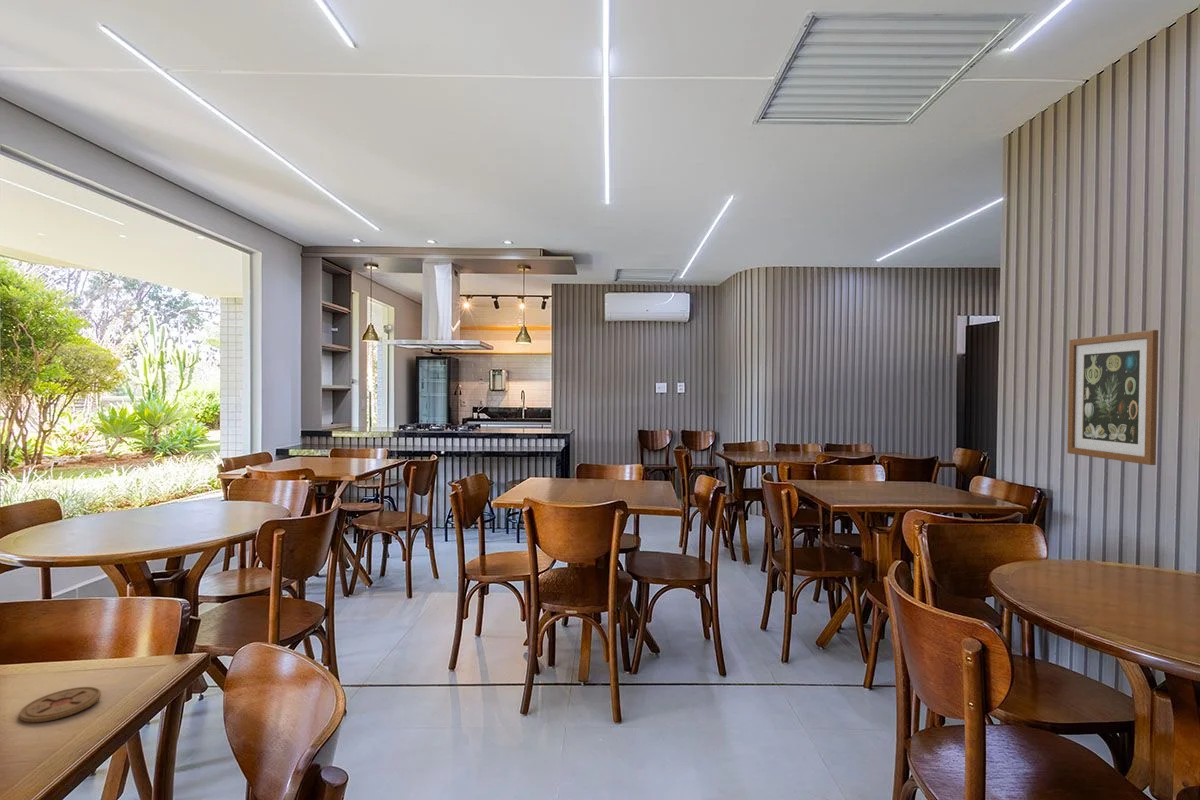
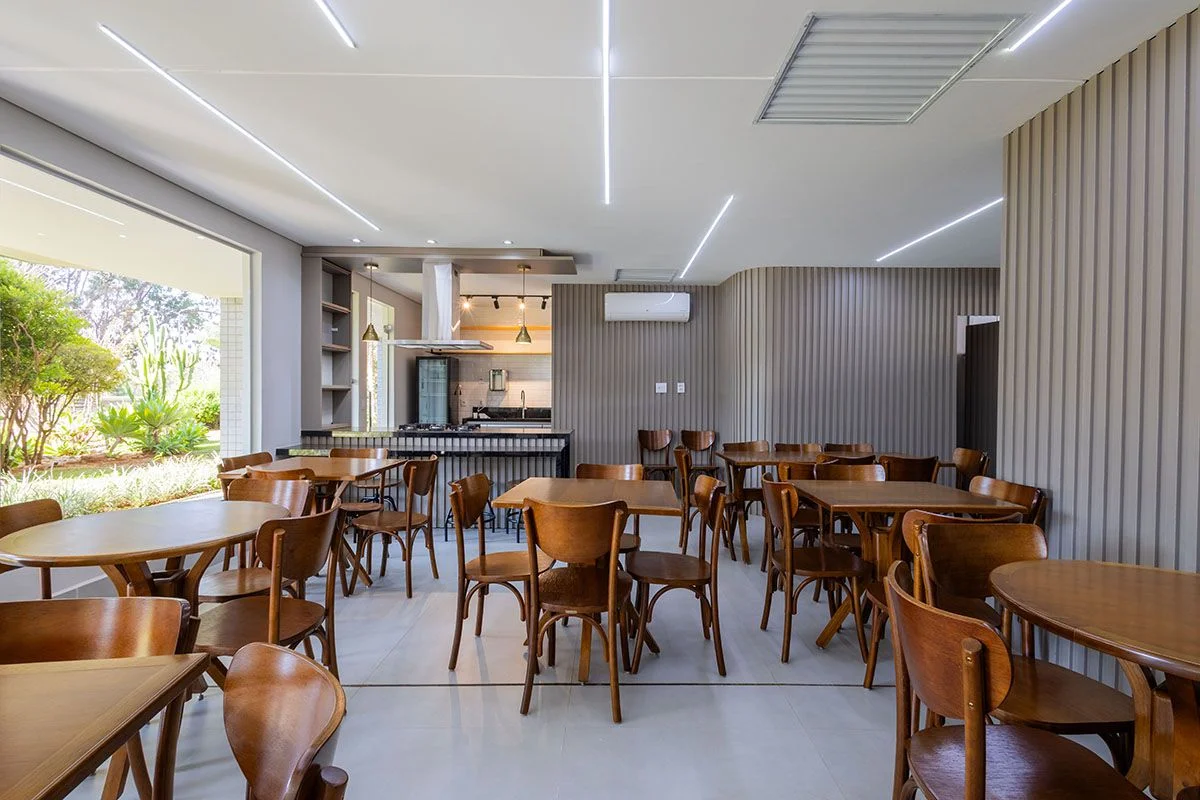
- wall art [1066,329,1159,466]
- coaster [18,686,102,723]
